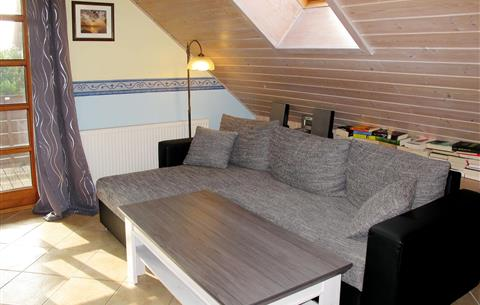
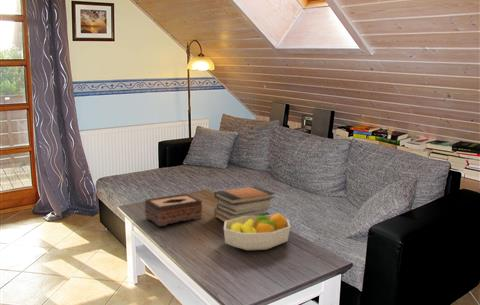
+ fruit bowl [223,212,291,251]
+ book stack [213,185,276,223]
+ tissue box [144,193,203,227]
